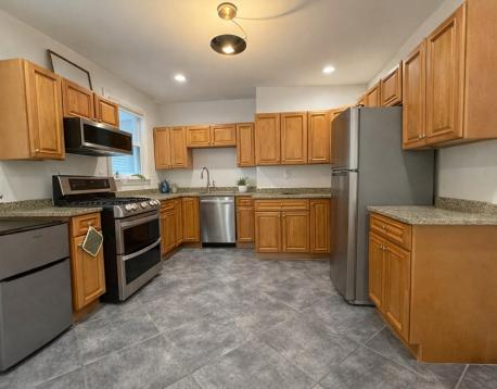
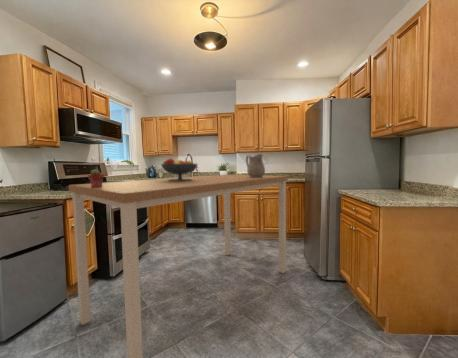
+ pitcher [245,153,266,178]
+ potted succulent [87,168,105,187]
+ fruit bowl [160,157,199,181]
+ dining table [68,174,289,358]
